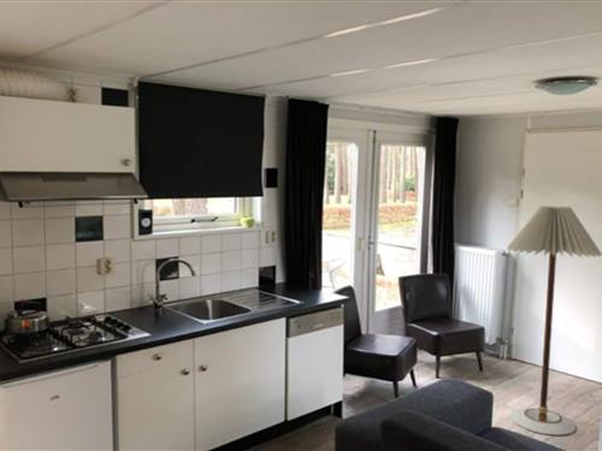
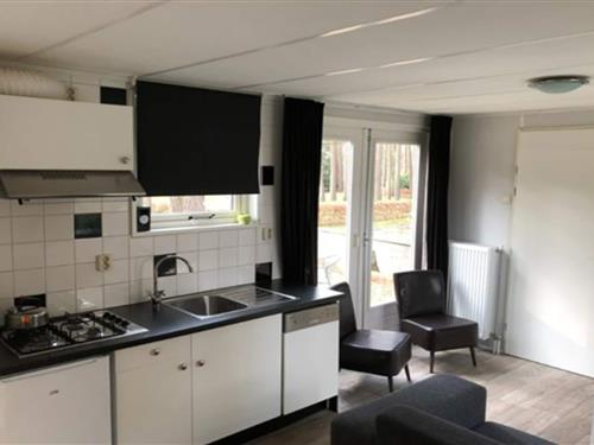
- floor lamp [506,204,602,437]
